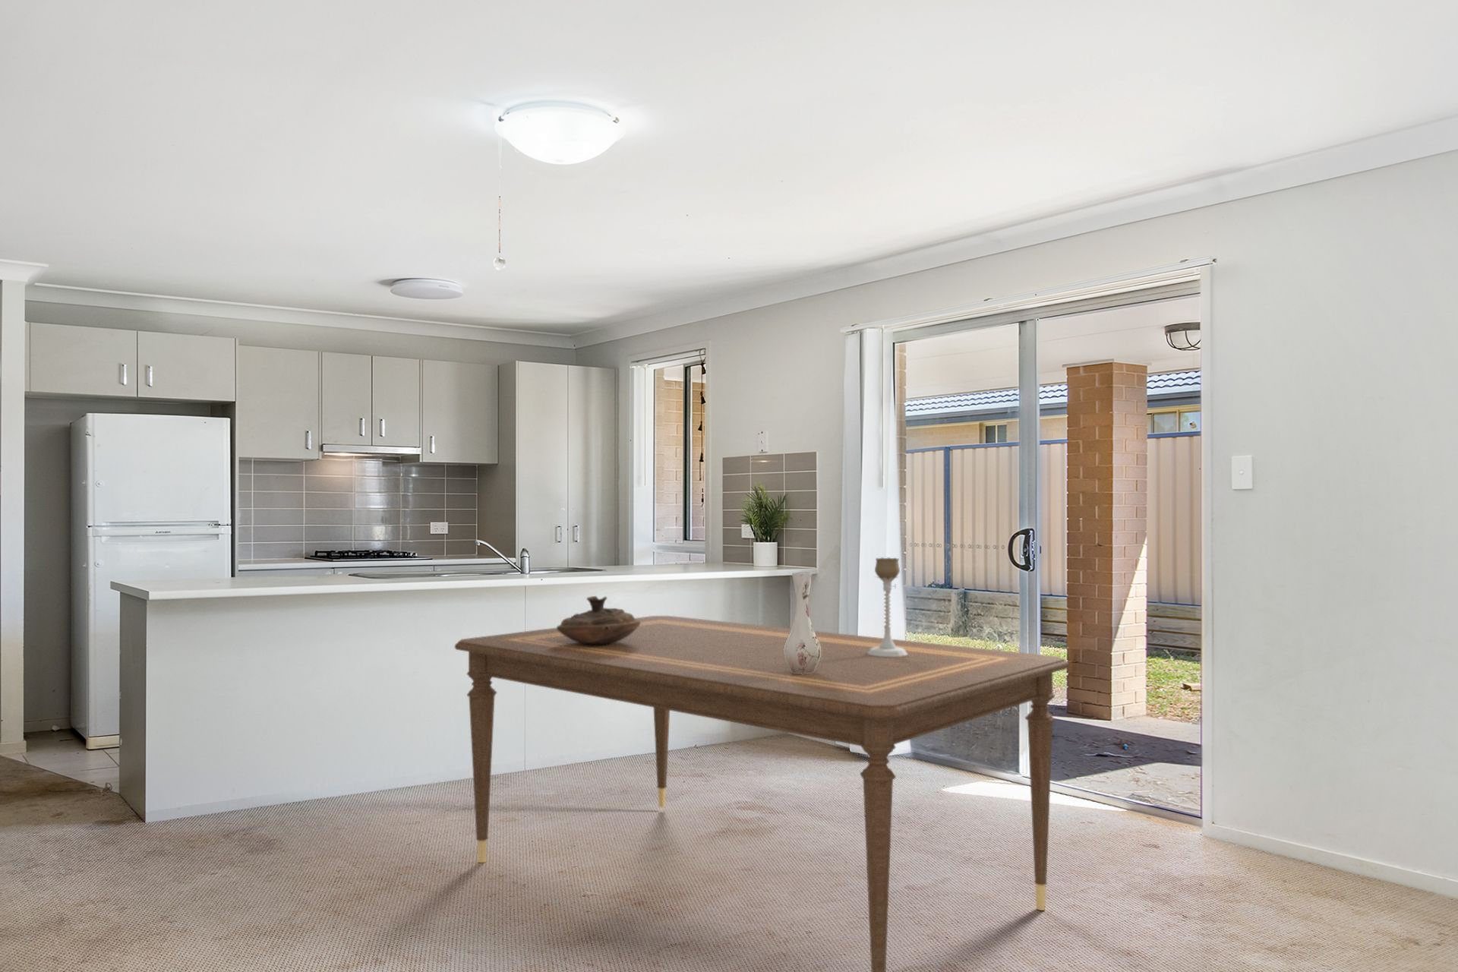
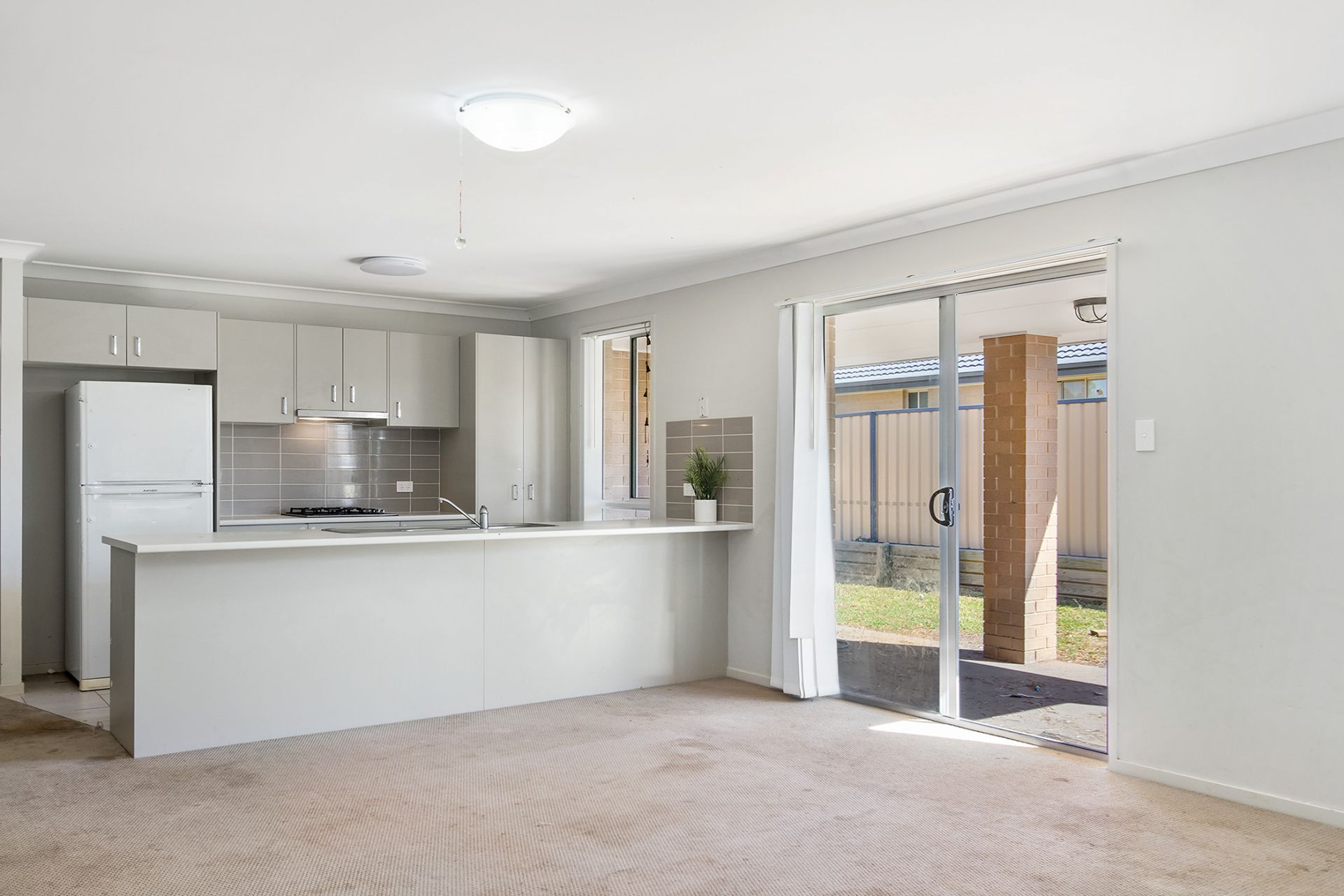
- decorative bowl [555,596,640,644]
- candle holder [868,557,908,656]
- vase [783,571,821,674]
- dining table [455,615,1070,972]
